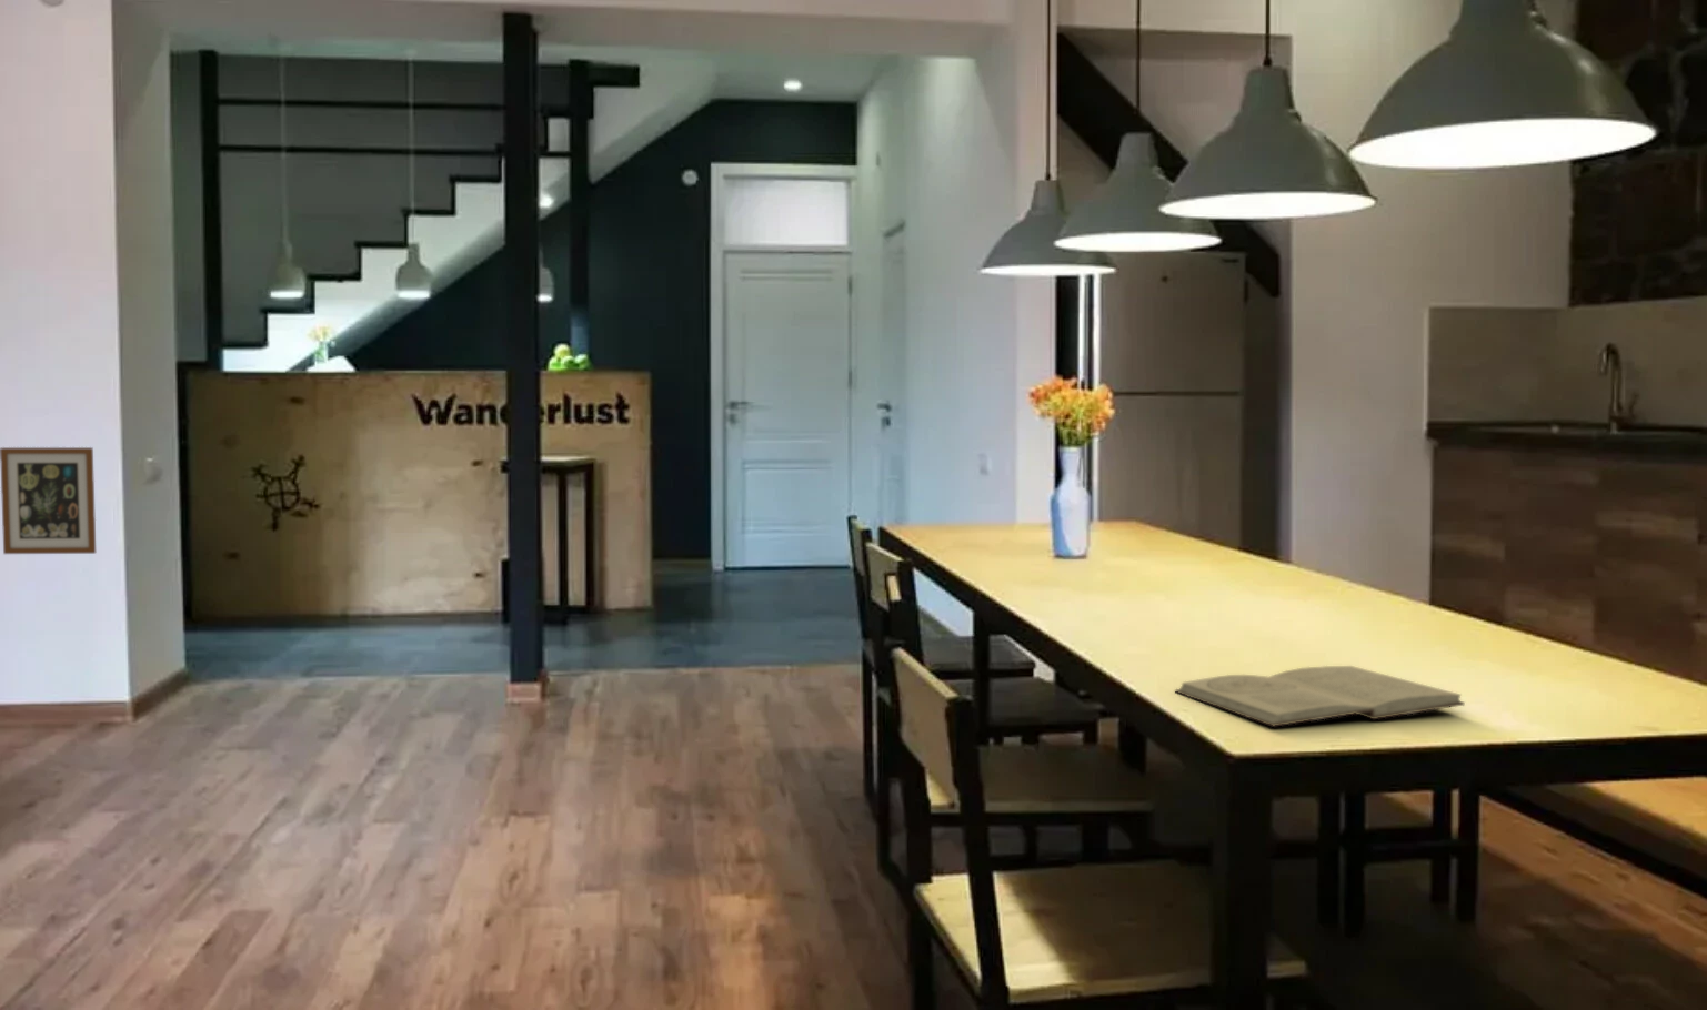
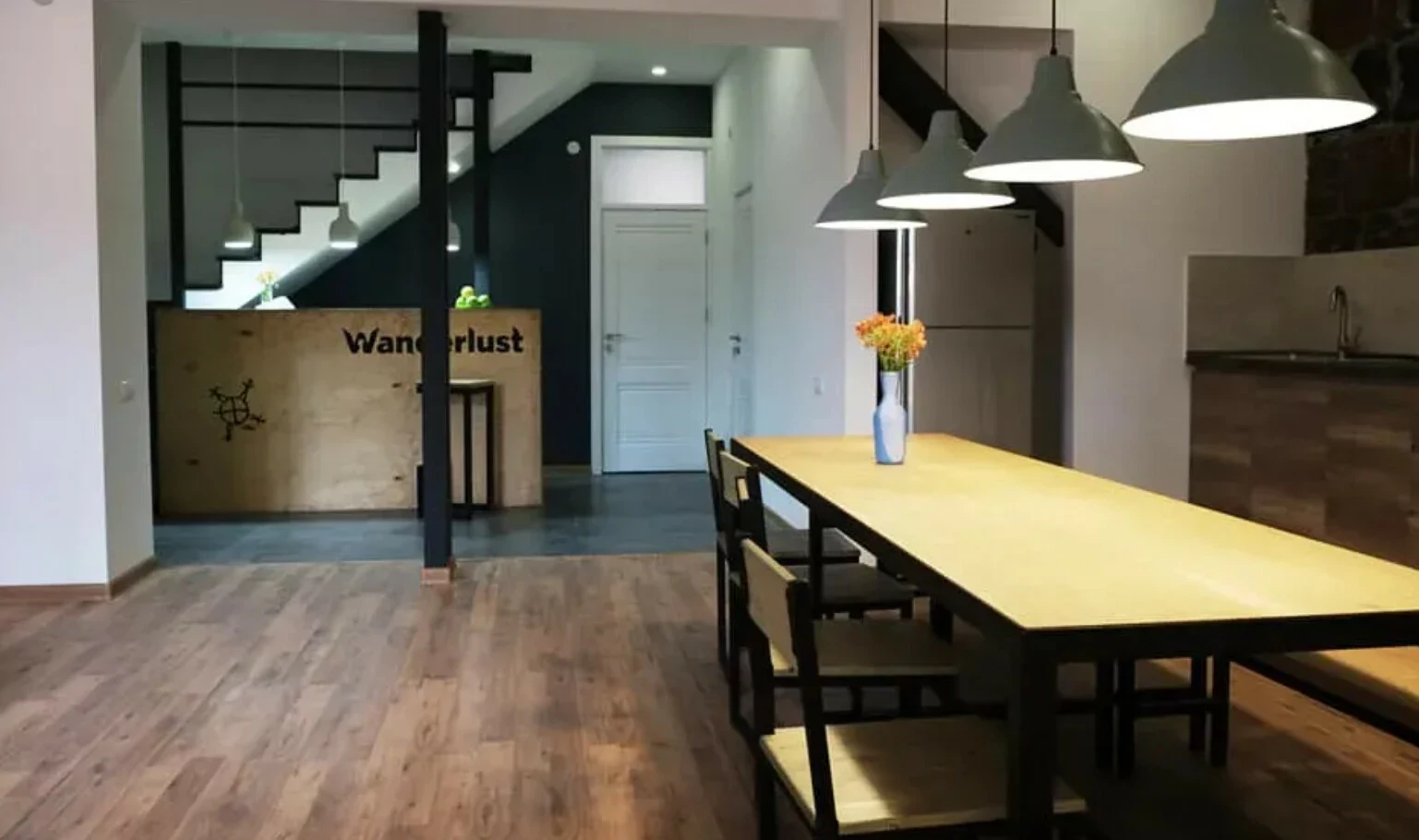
- wall art [0,446,96,556]
- book [1174,665,1466,729]
